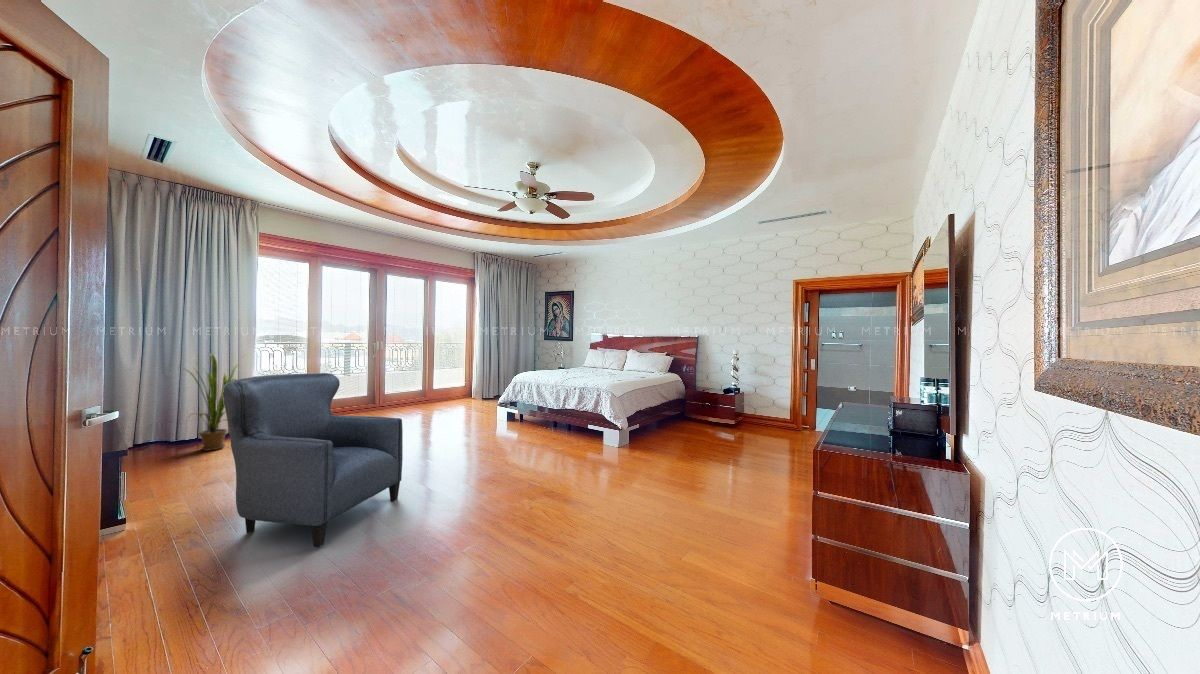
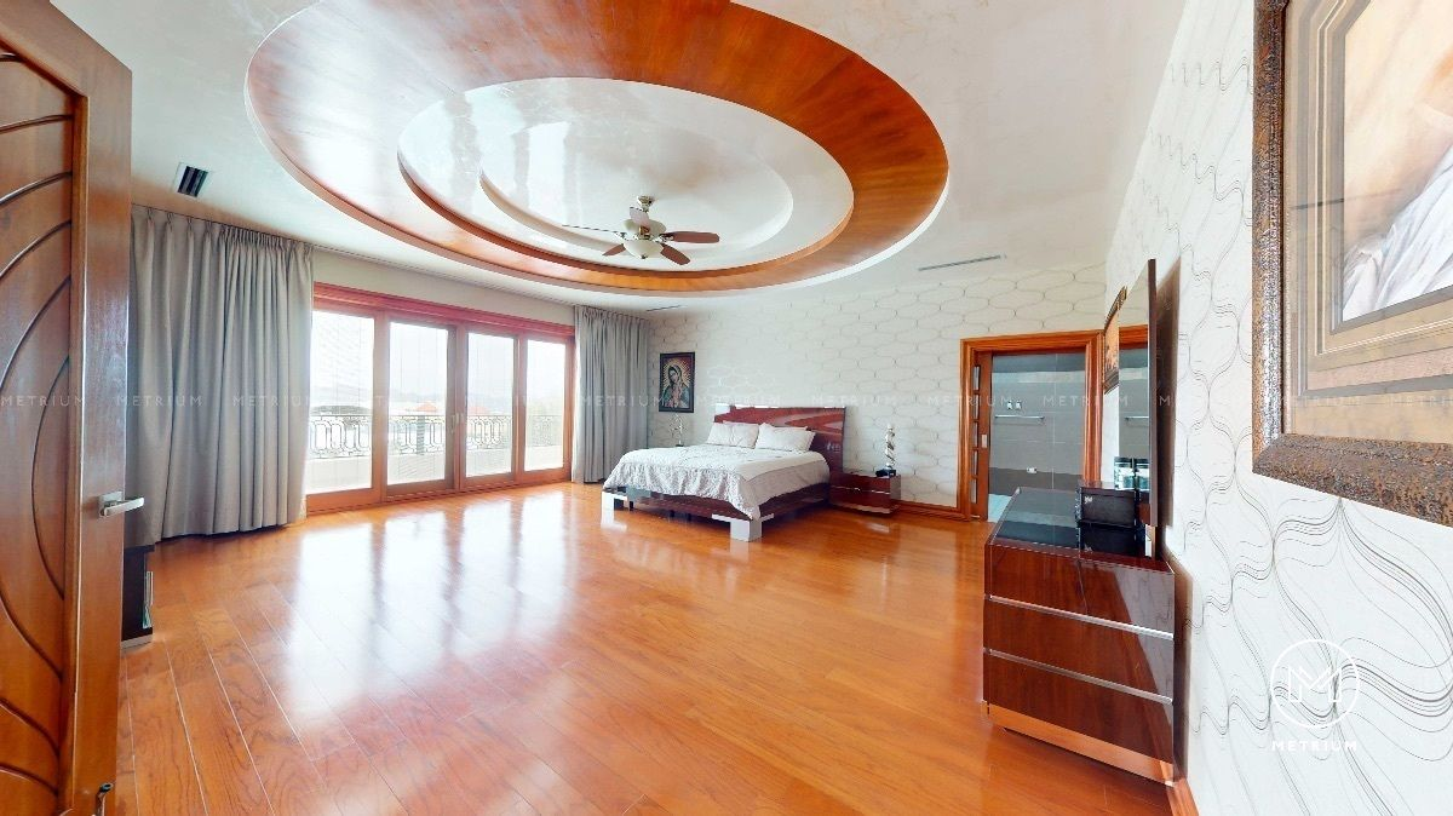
- house plant [179,352,246,452]
- armchair [223,372,404,548]
